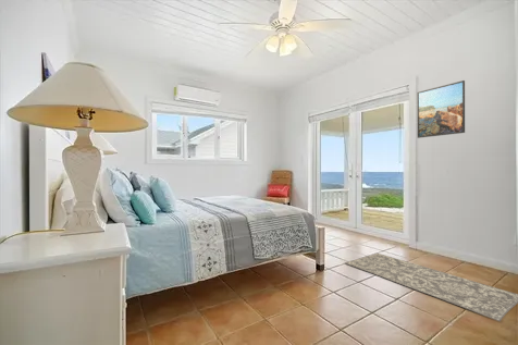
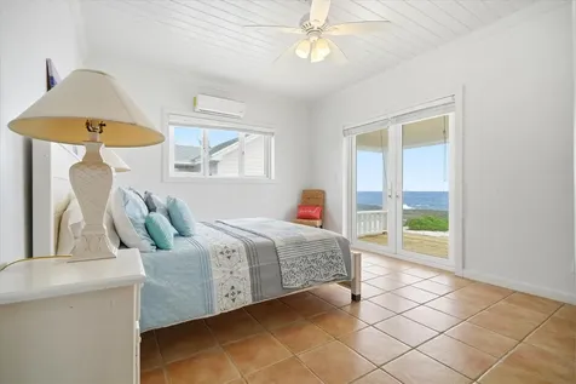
- rug [344,252,518,322]
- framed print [416,79,466,139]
